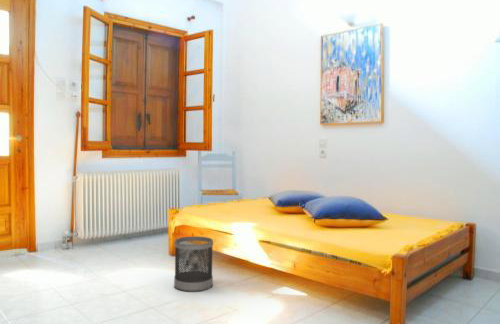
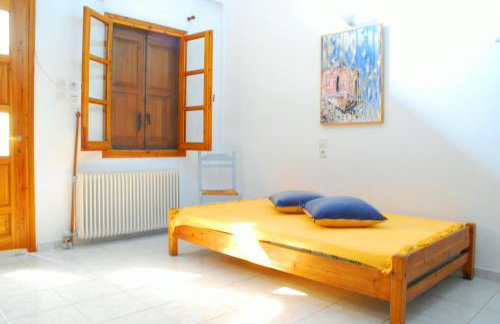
- wastebasket [173,236,214,293]
